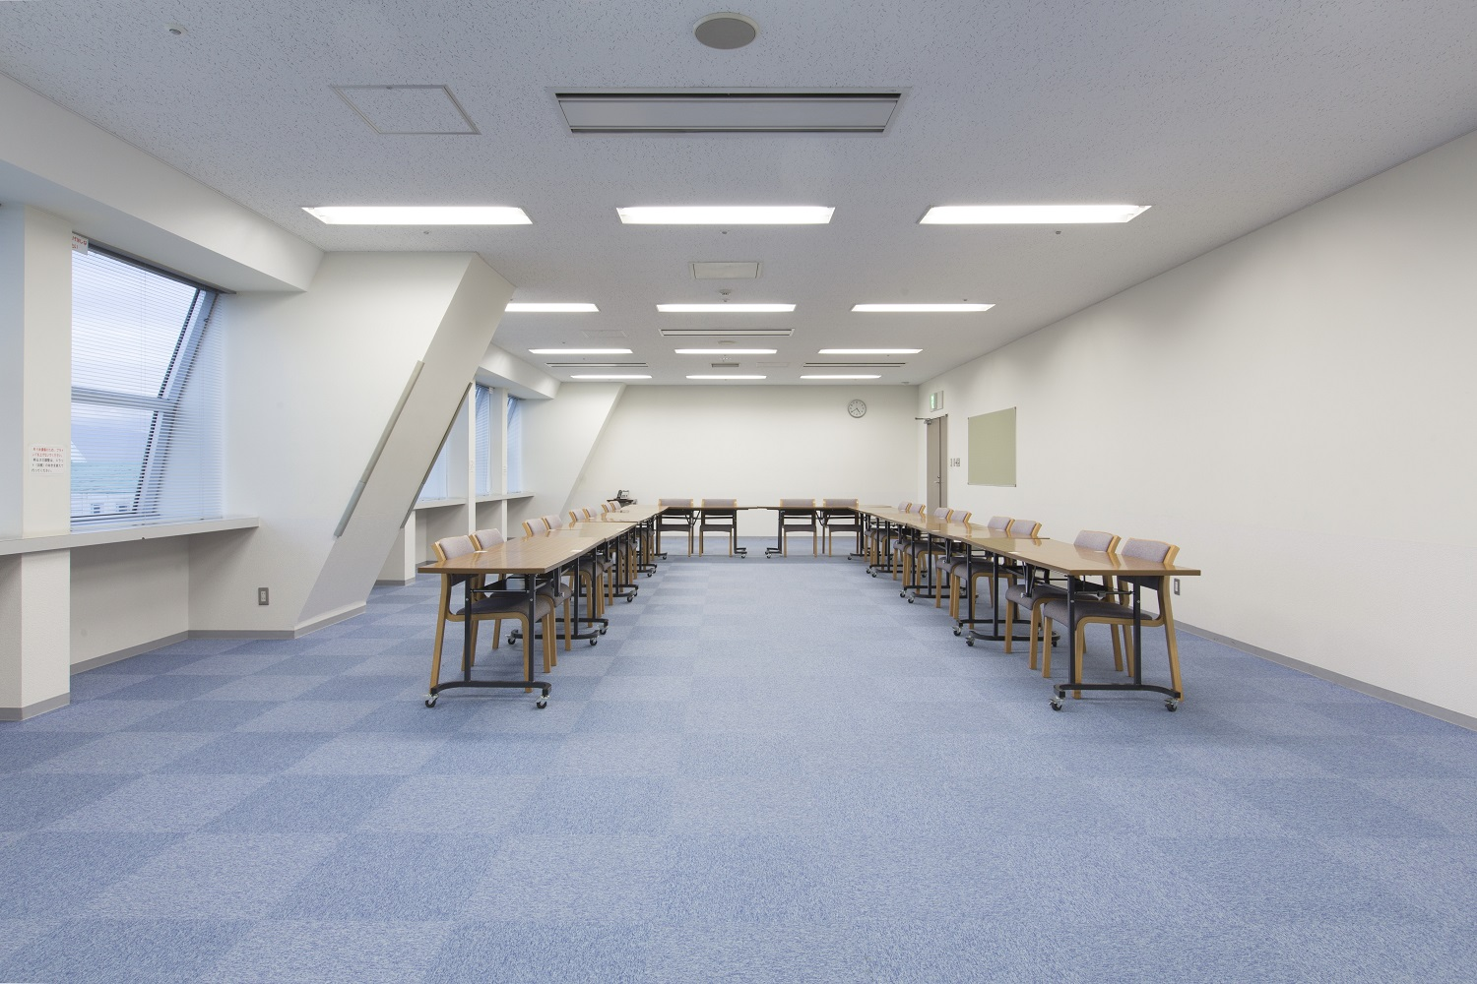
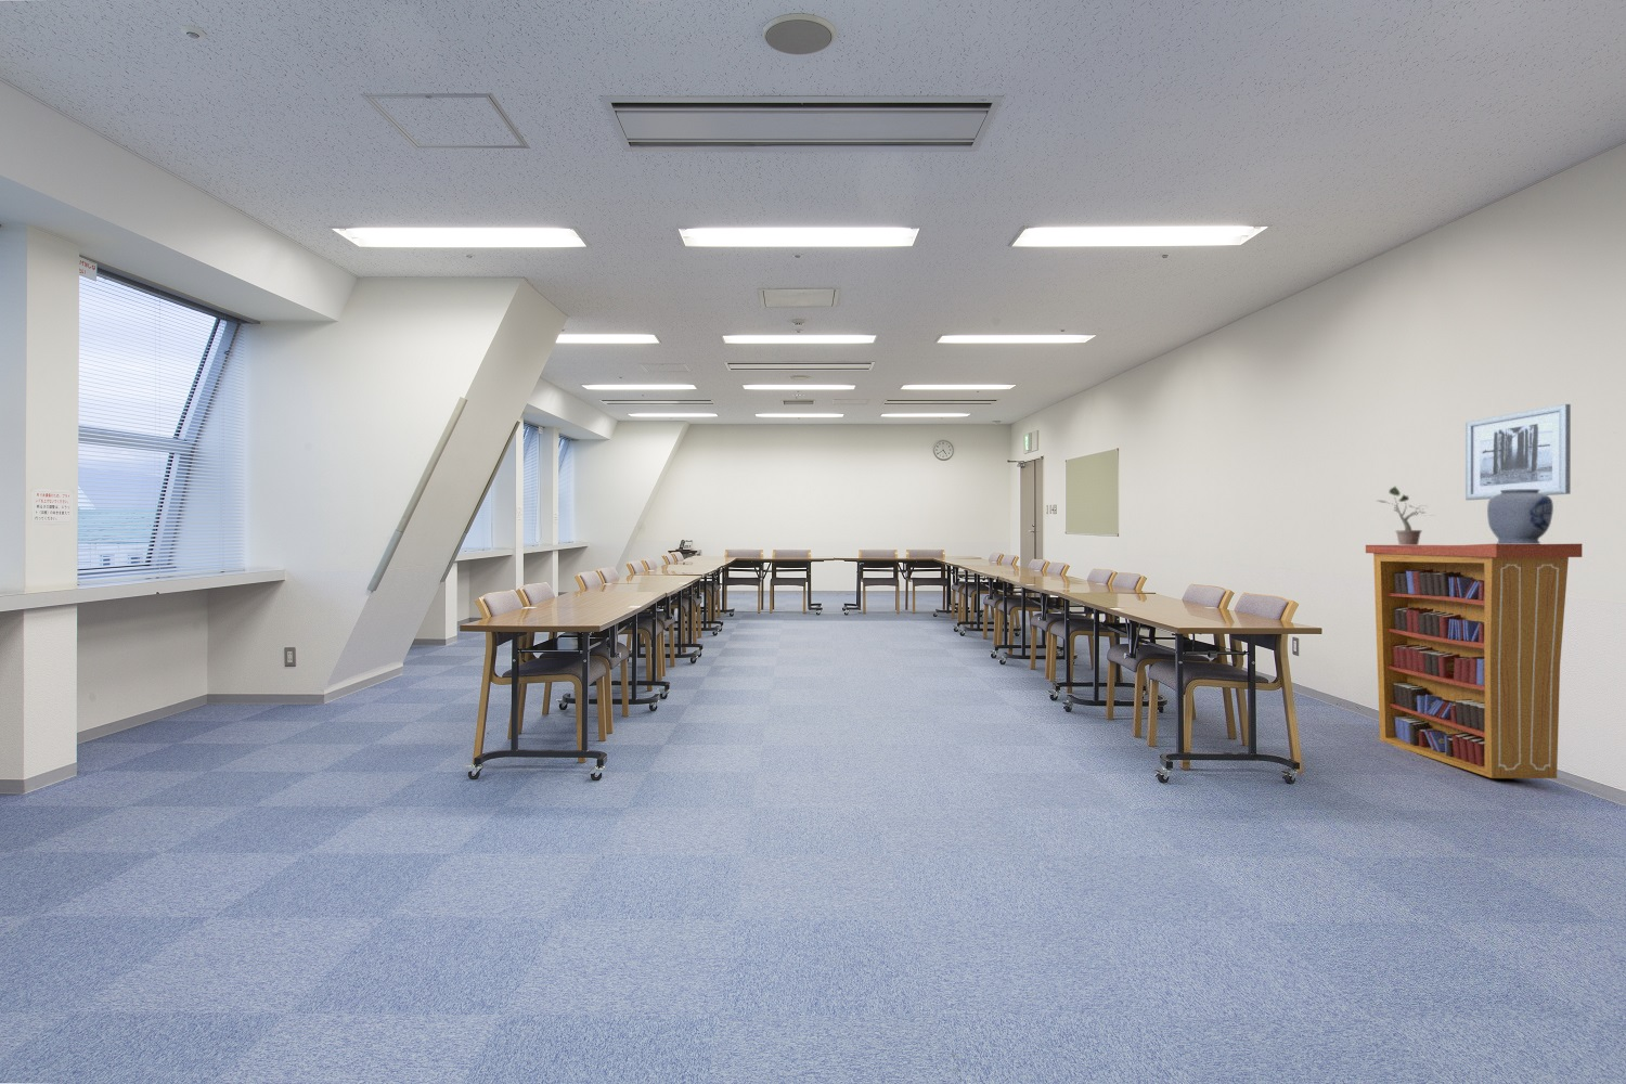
+ wall art [1464,403,1572,501]
+ vase [1486,489,1555,544]
+ bookcase [1365,543,1582,779]
+ potted plant [1377,485,1435,546]
